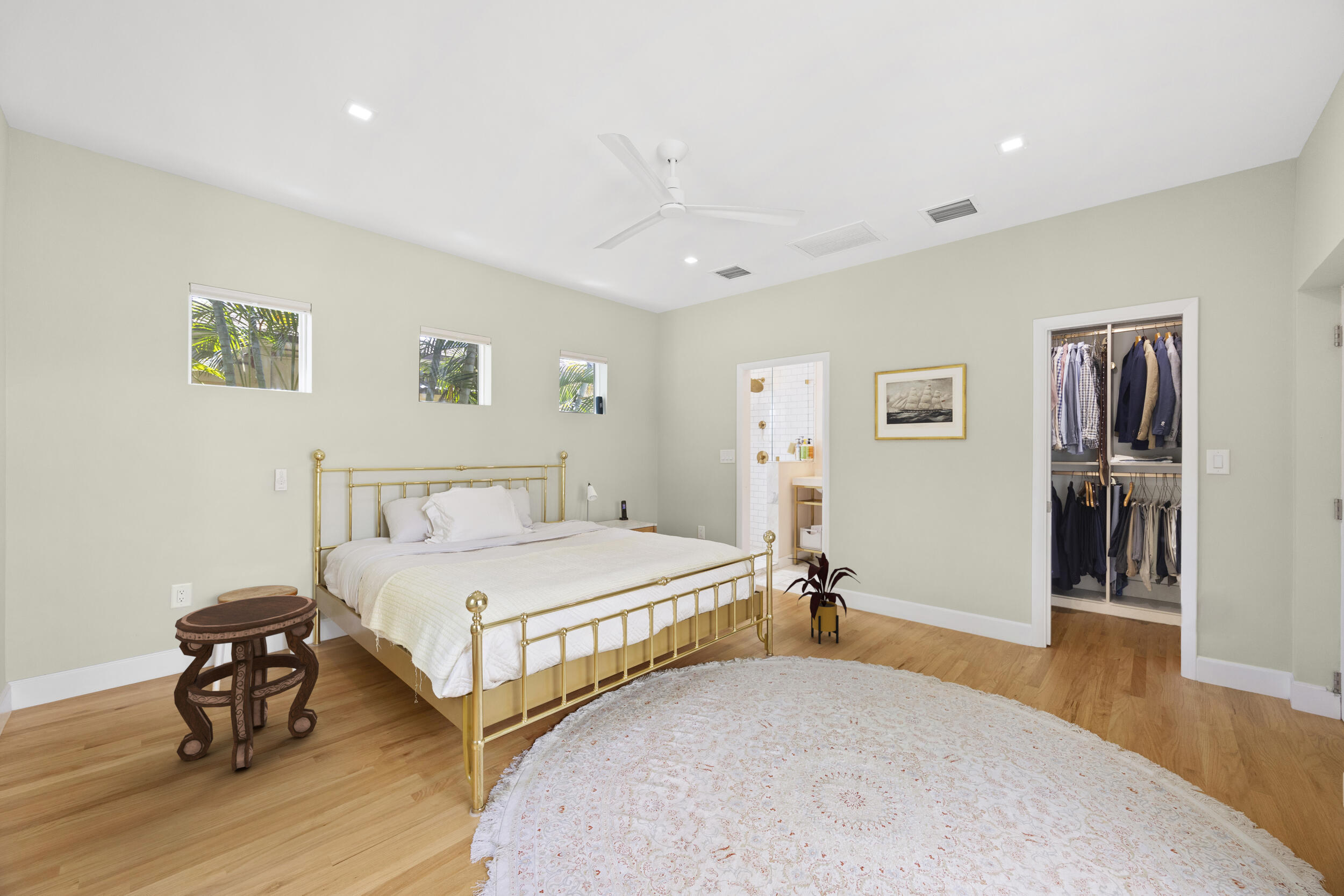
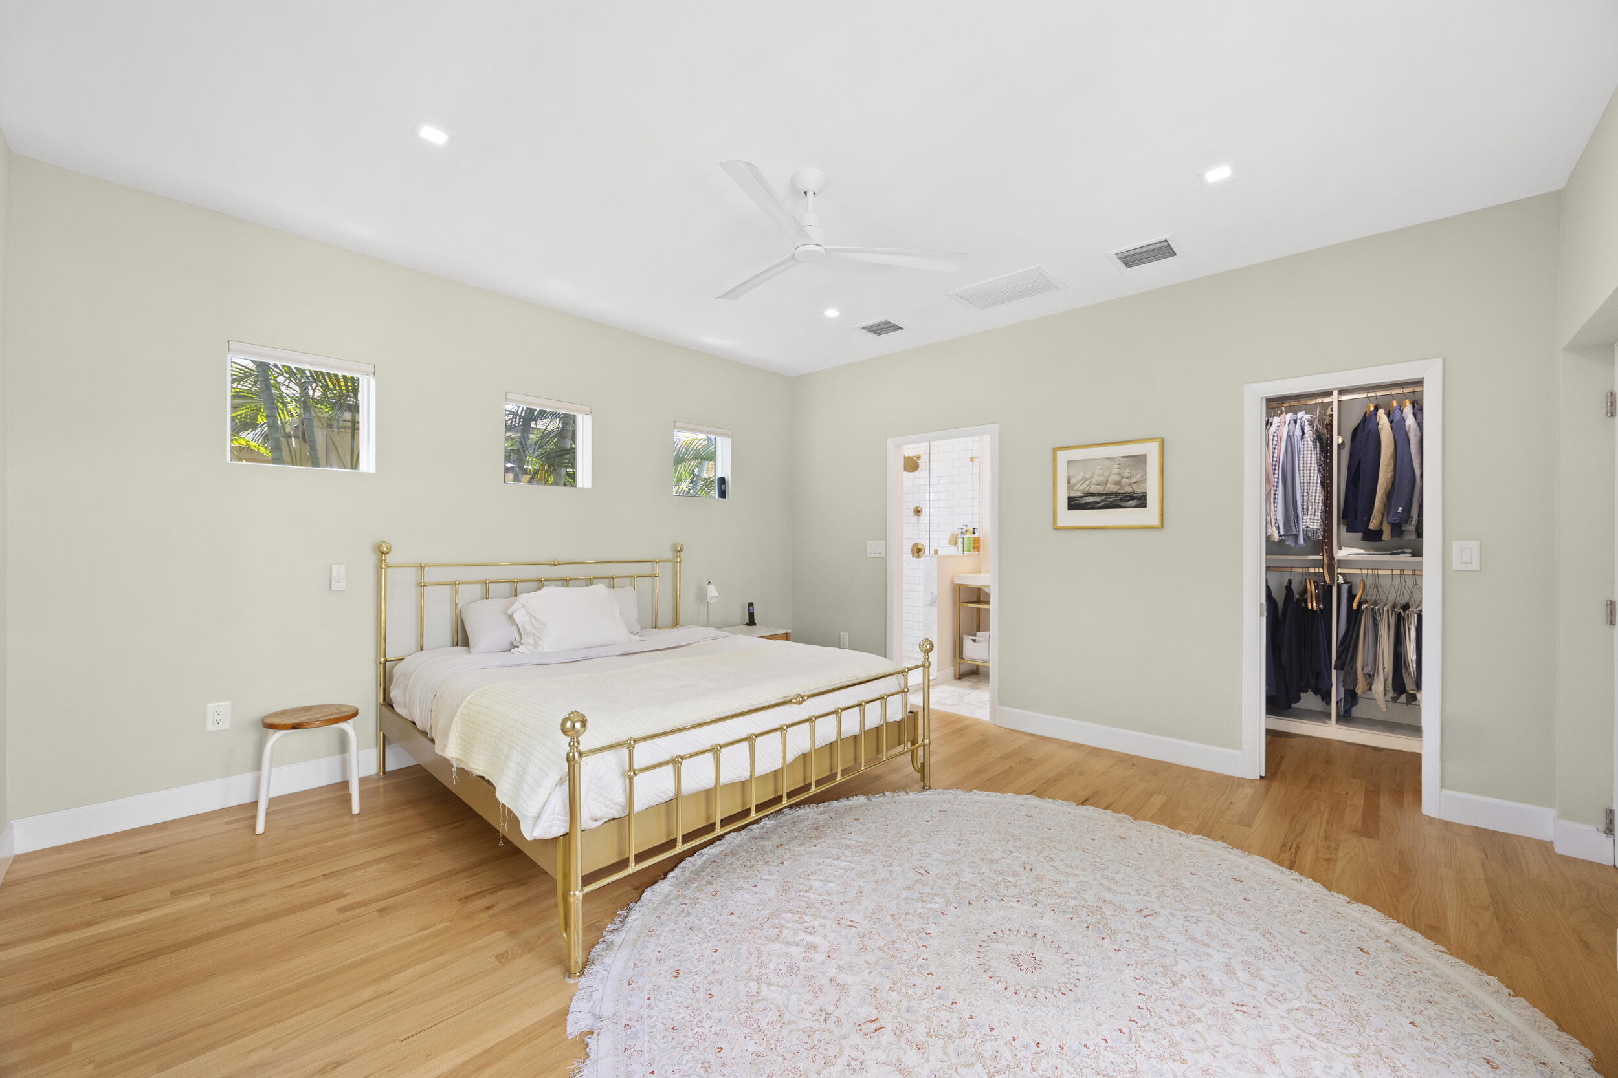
- house plant [782,552,861,644]
- side table [174,594,319,771]
